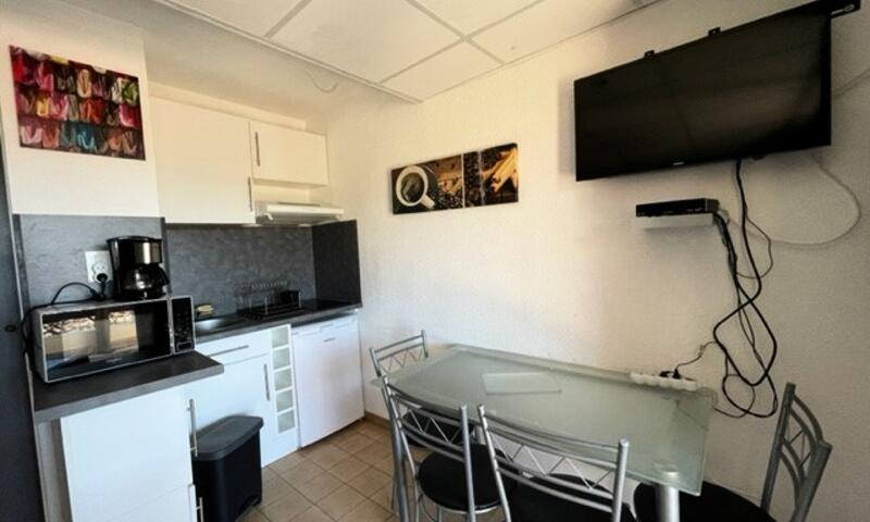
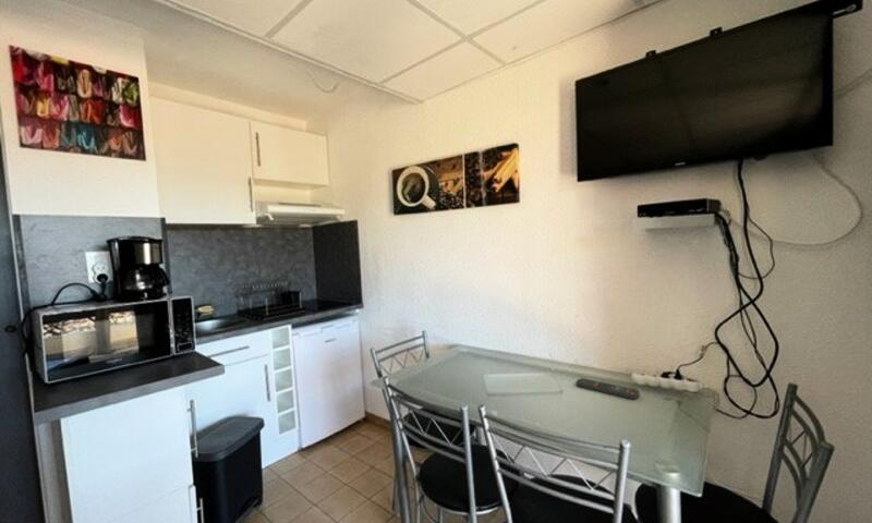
+ remote control [576,377,641,400]
